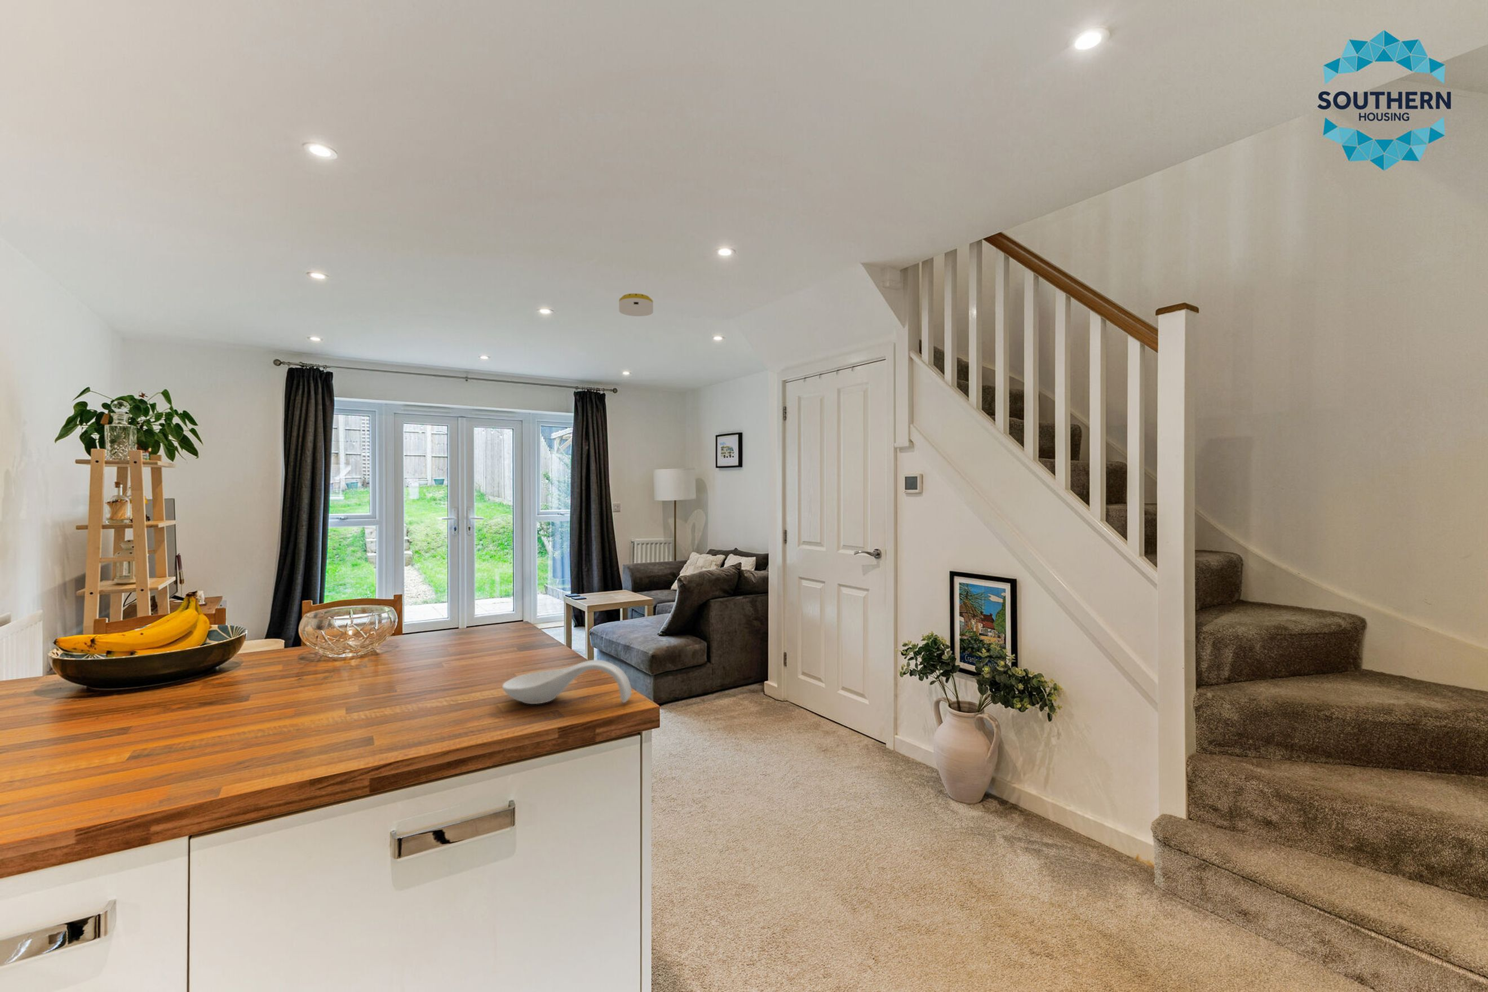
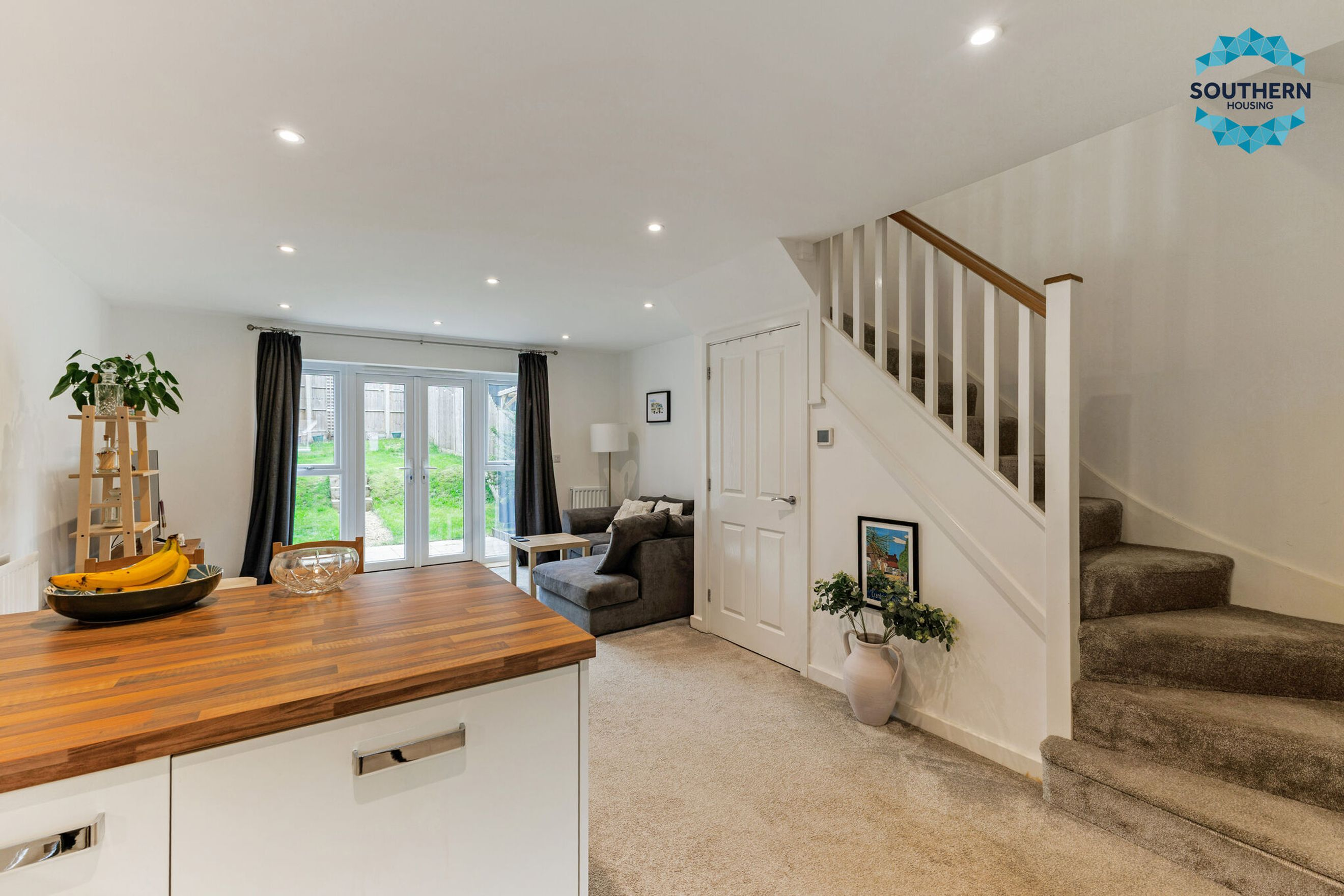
- smoke detector [618,293,654,317]
- spoon rest [502,660,632,704]
